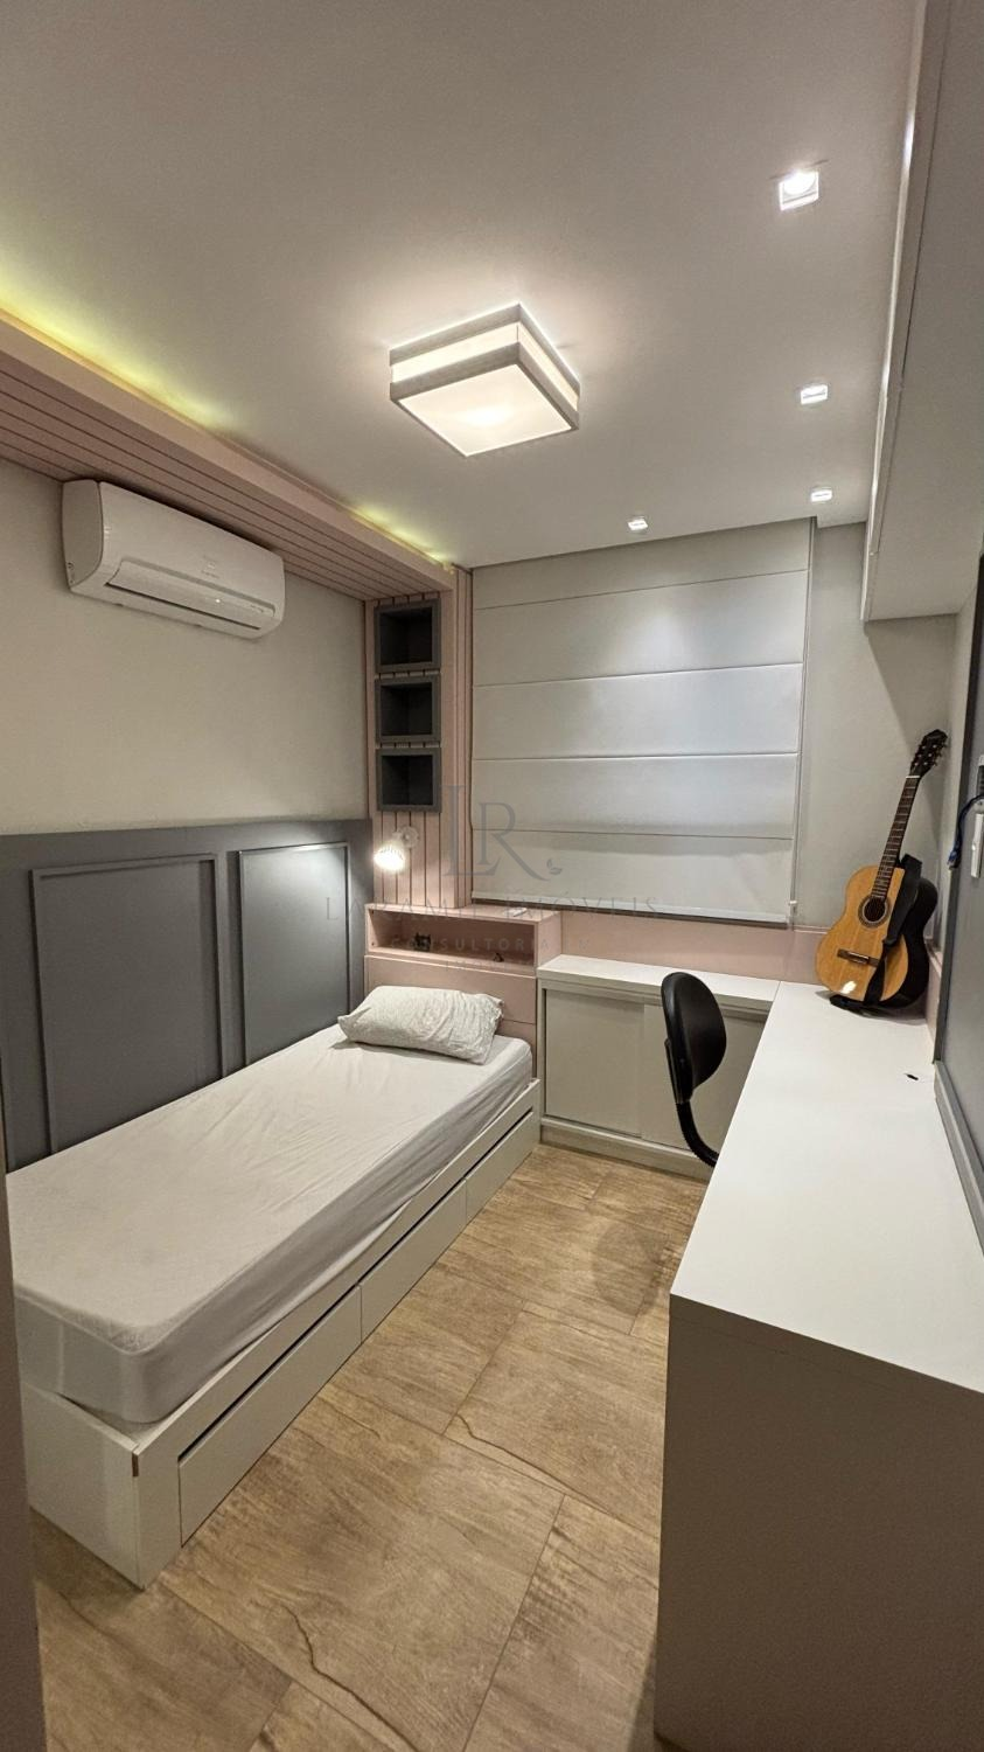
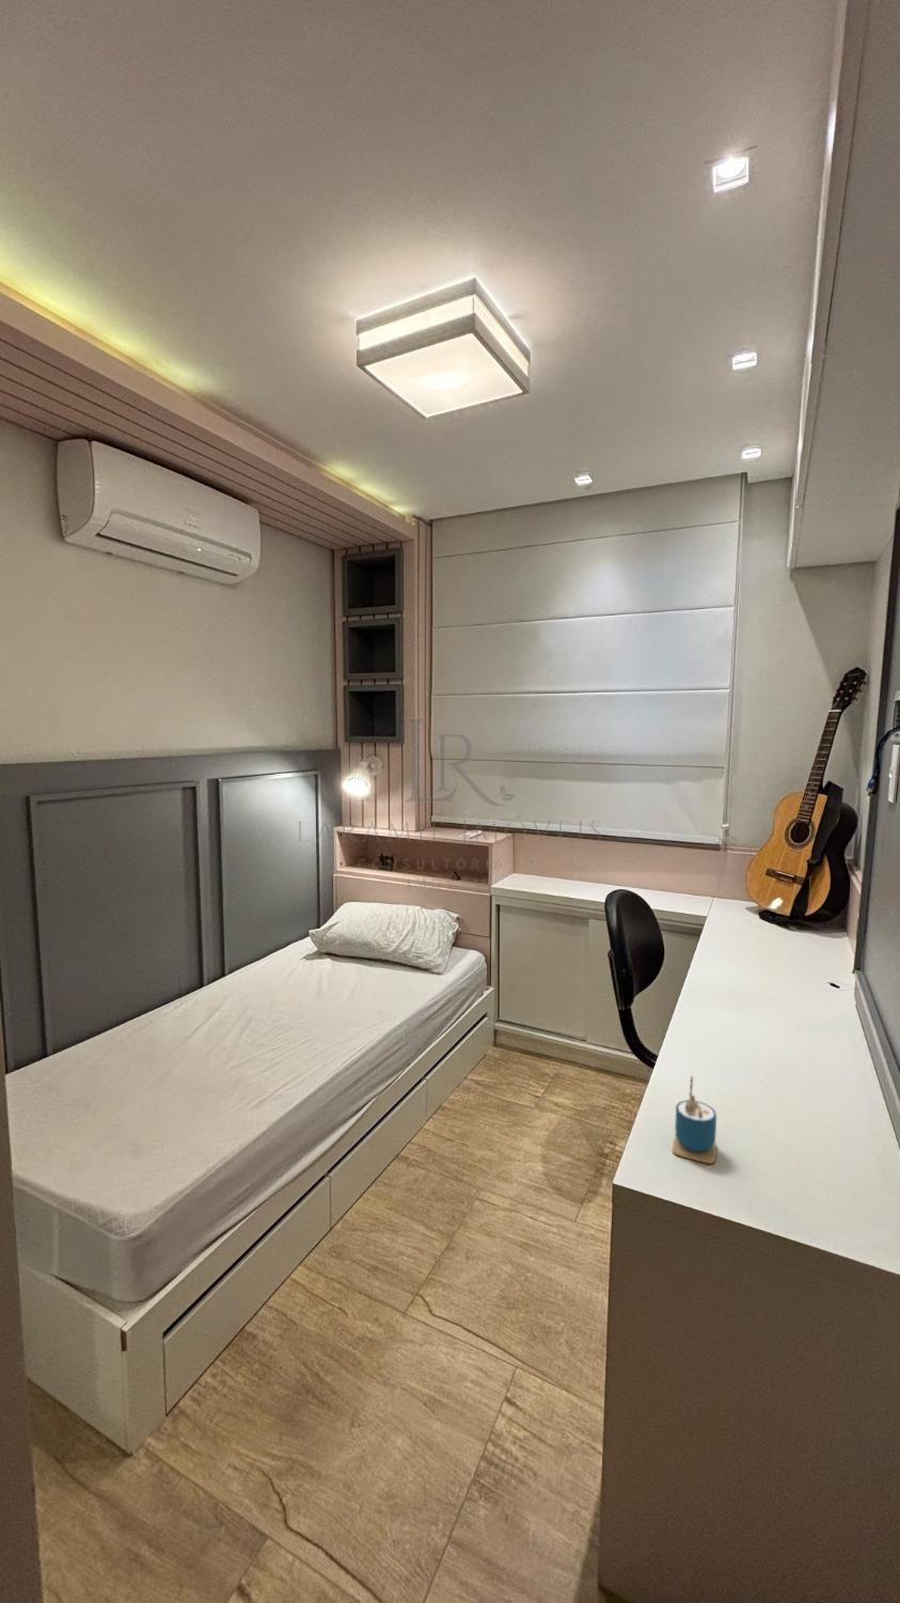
+ cup [671,1075,717,1165]
